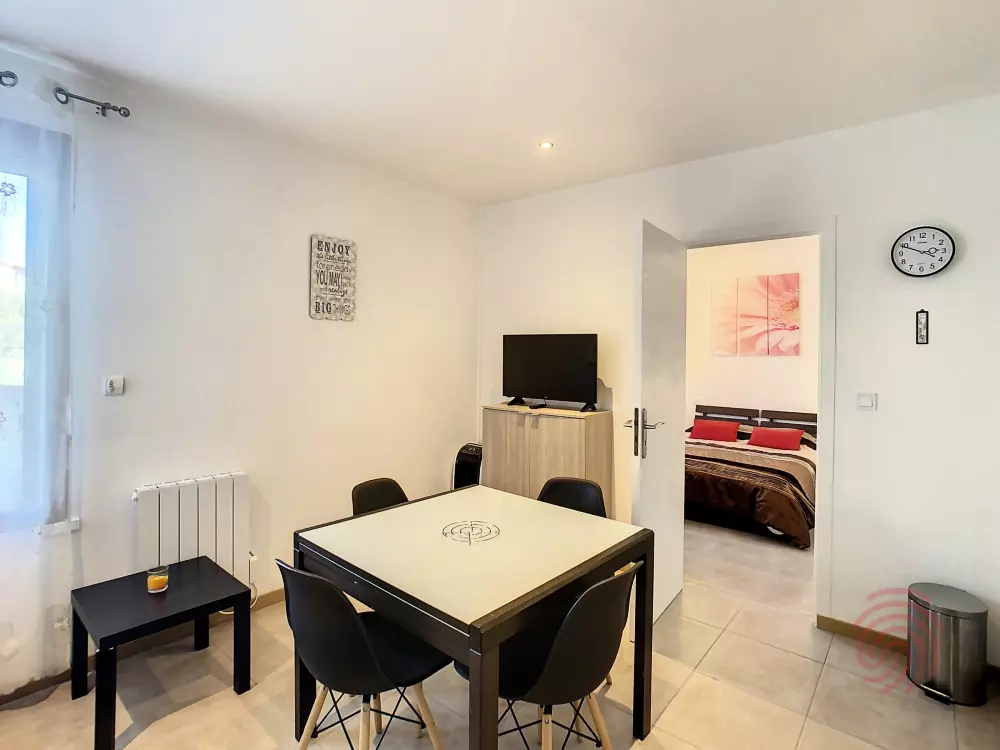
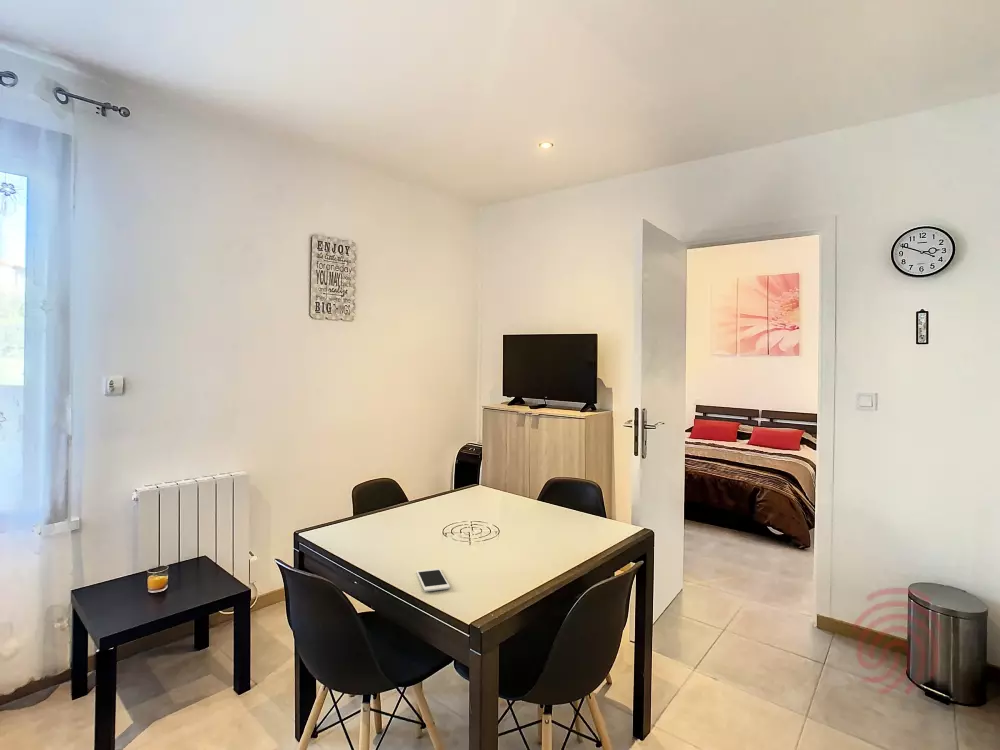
+ cell phone [415,567,451,592]
